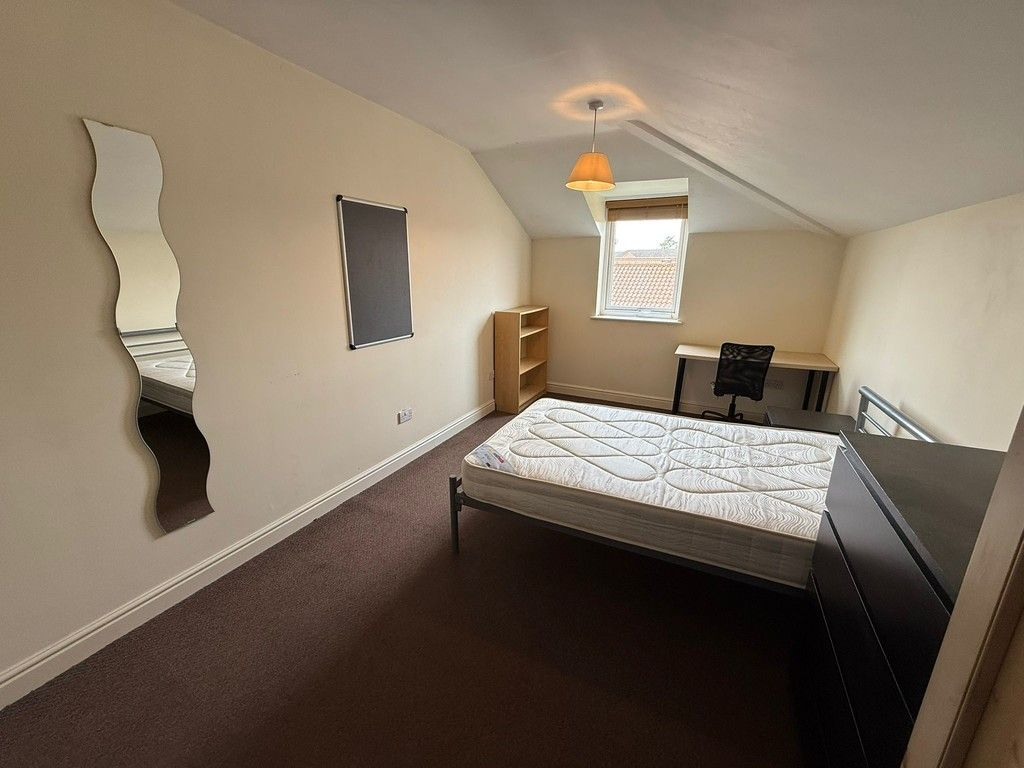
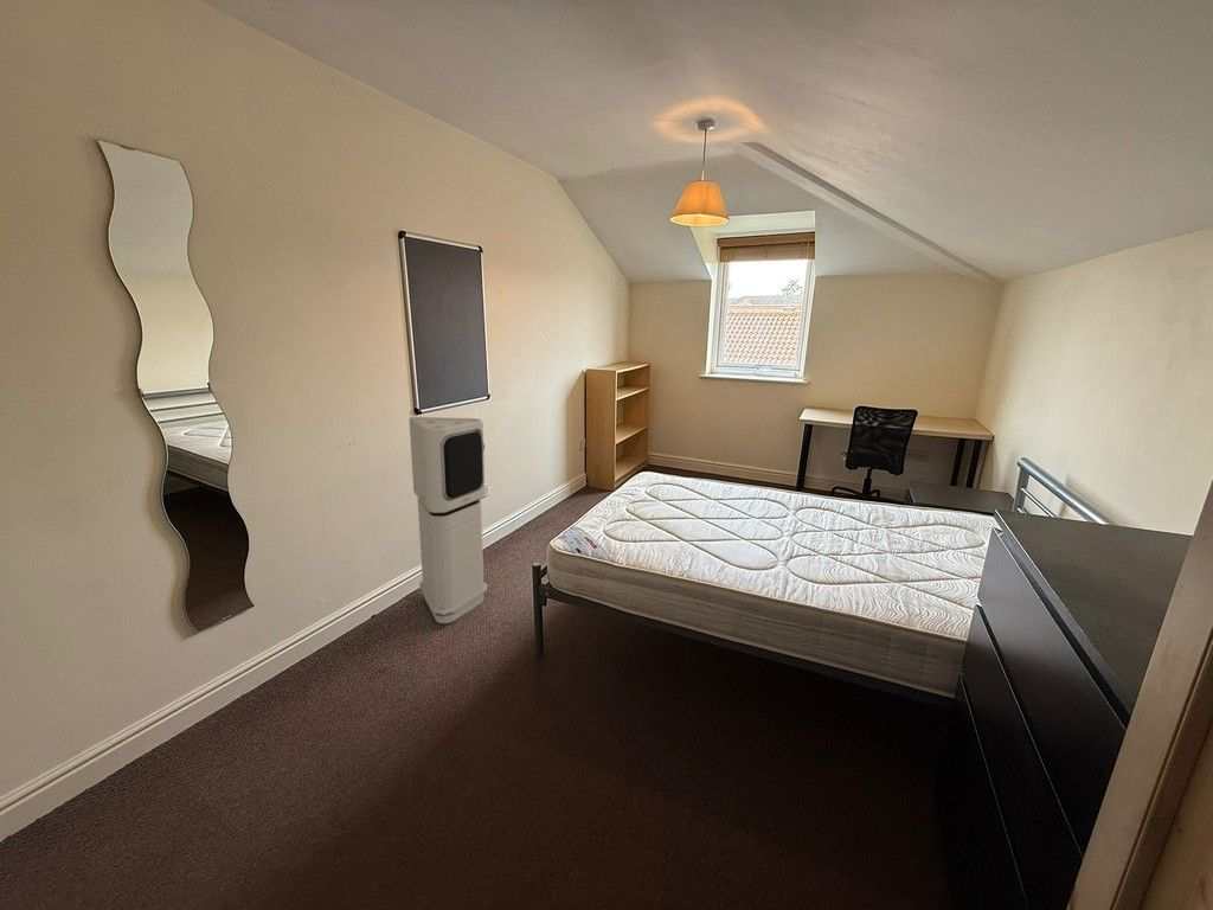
+ air purifier [407,416,489,624]
